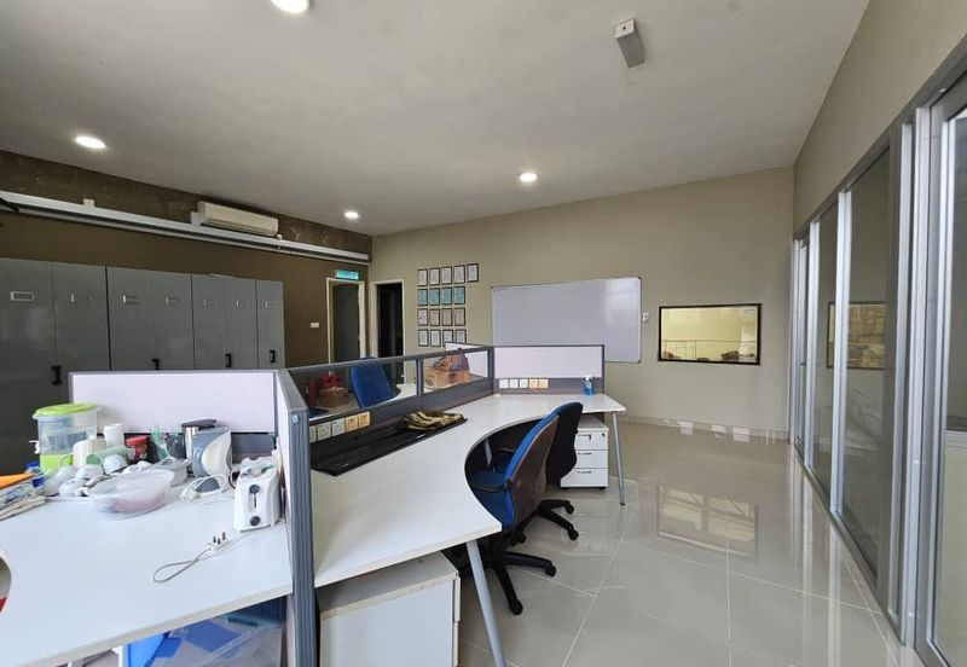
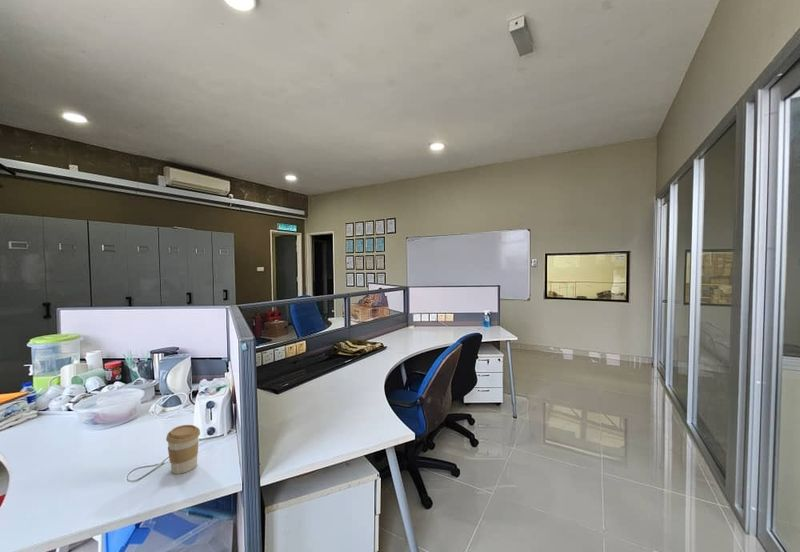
+ coffee cup [165,424,201,475]
